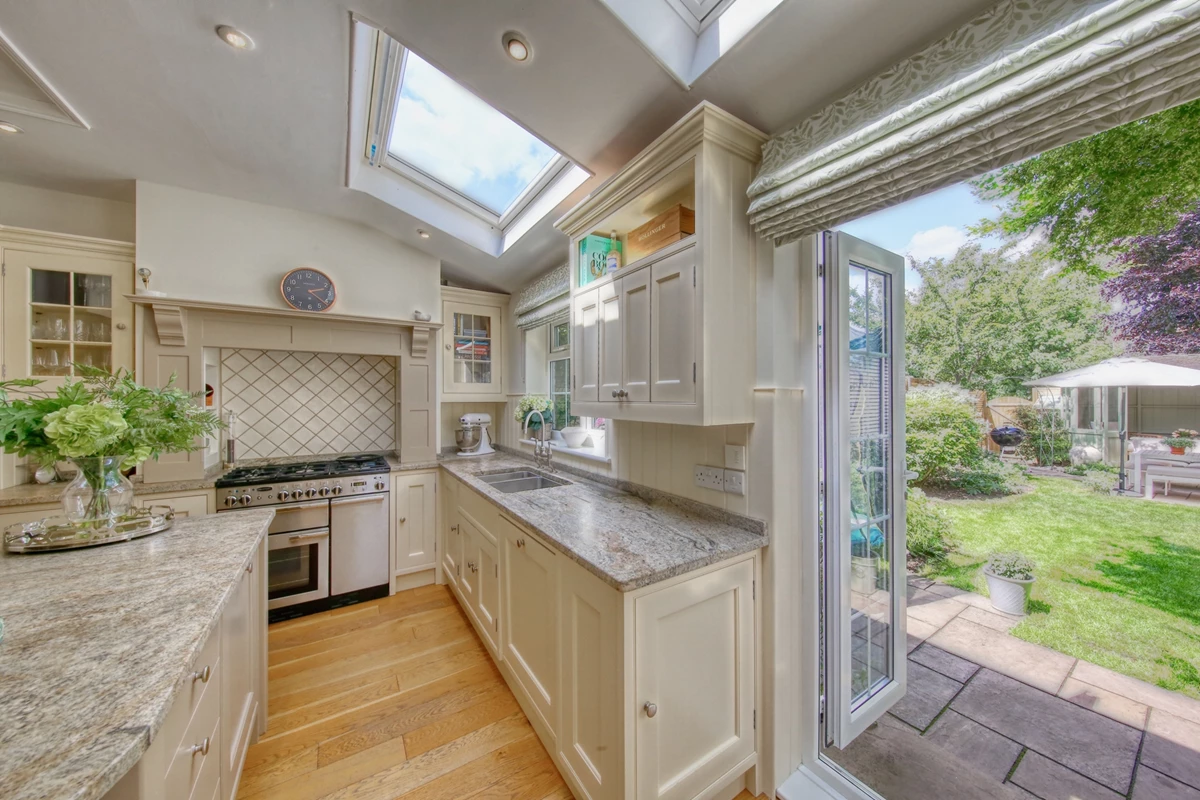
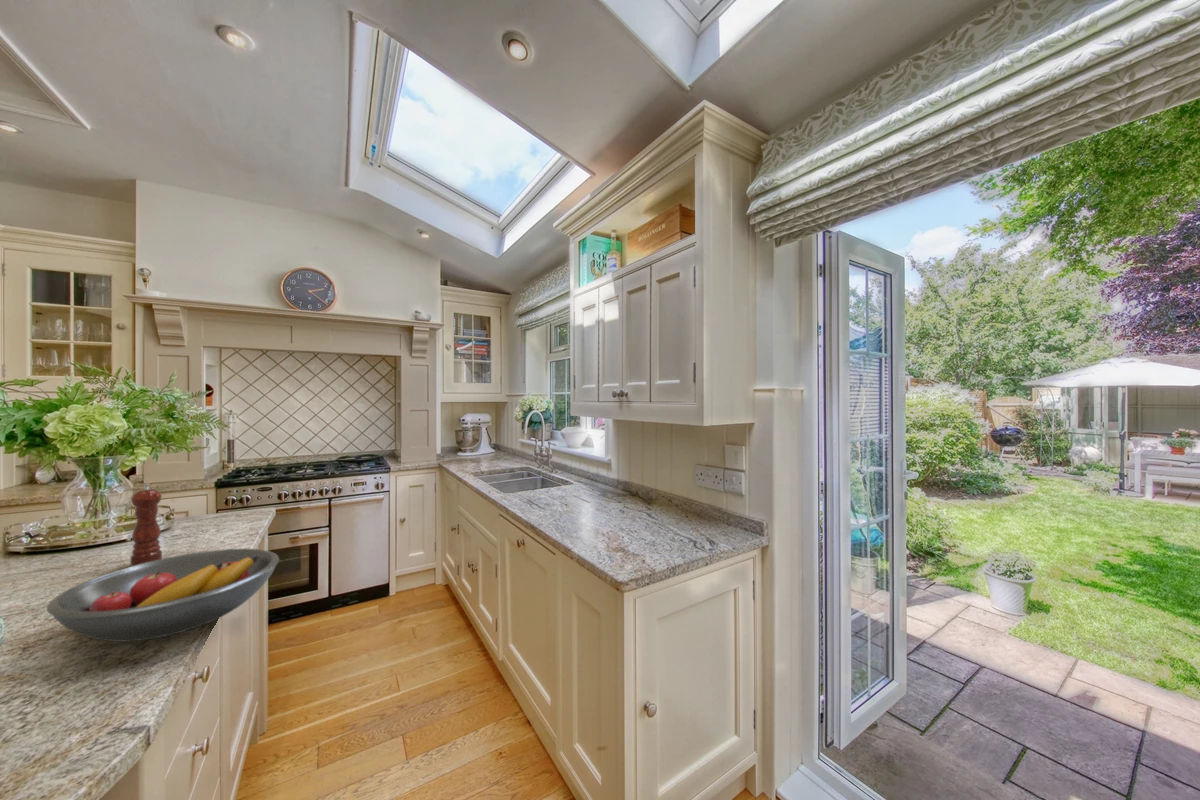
+ fruit bowl [46,548,280,642]
+ pepper mill [129,482,163,567]
